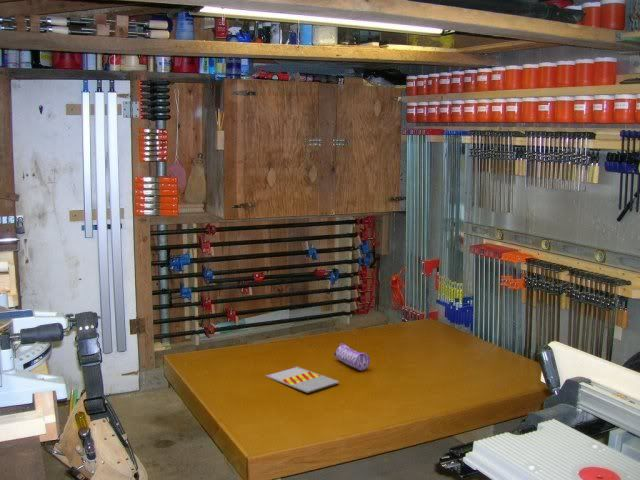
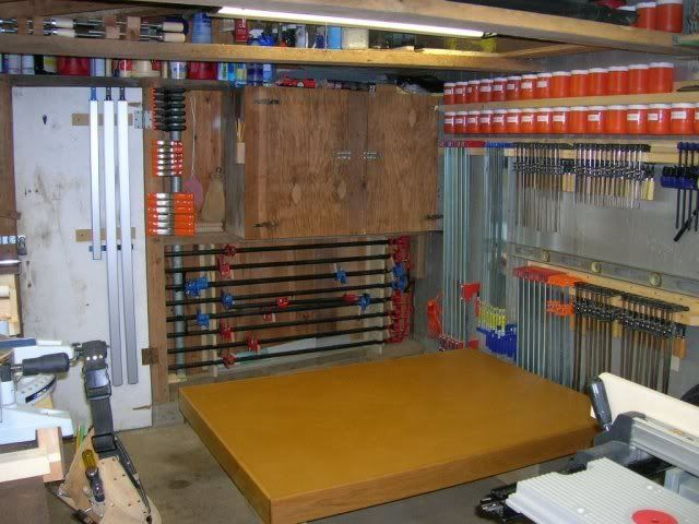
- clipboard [264,365,340,394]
- pencil case [333,342,371,371]
